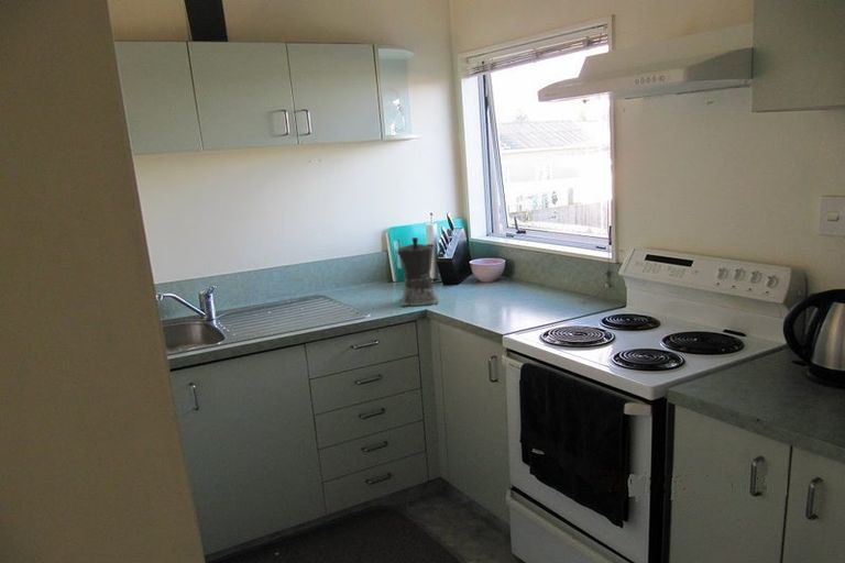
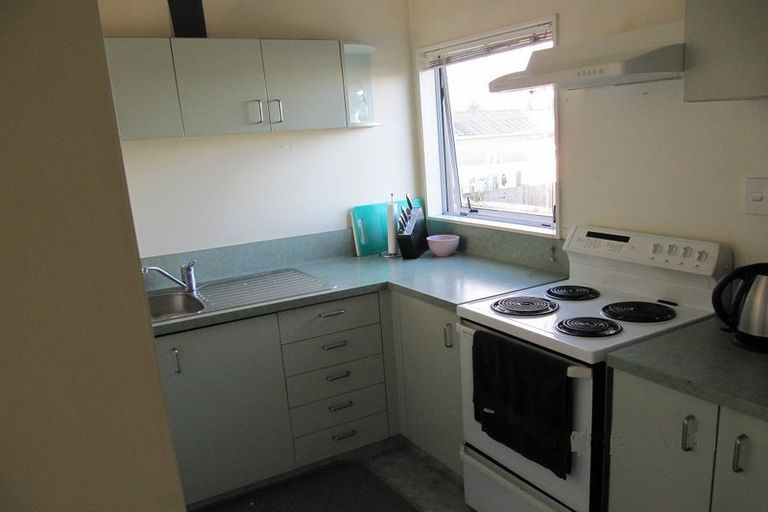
- coffee maker [396,236,439,308]
